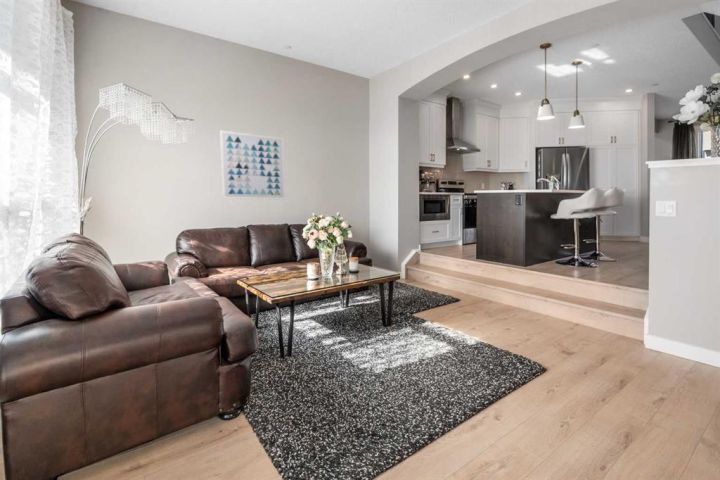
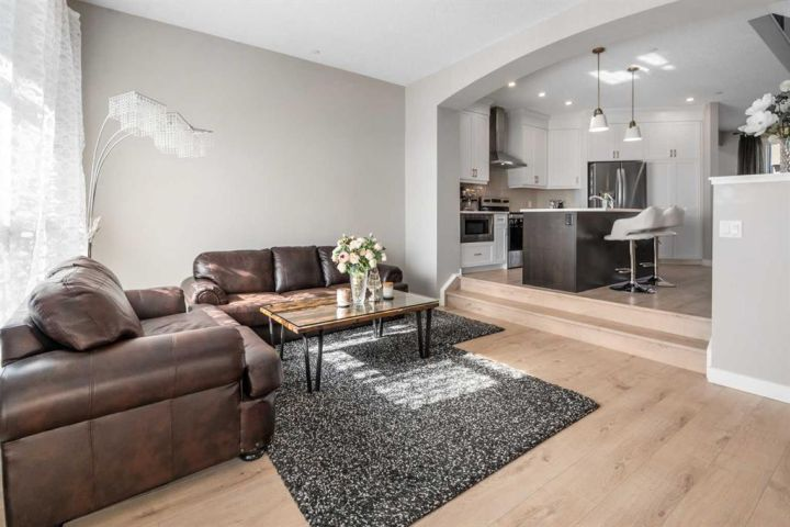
- wall art [219,129,287,201]
